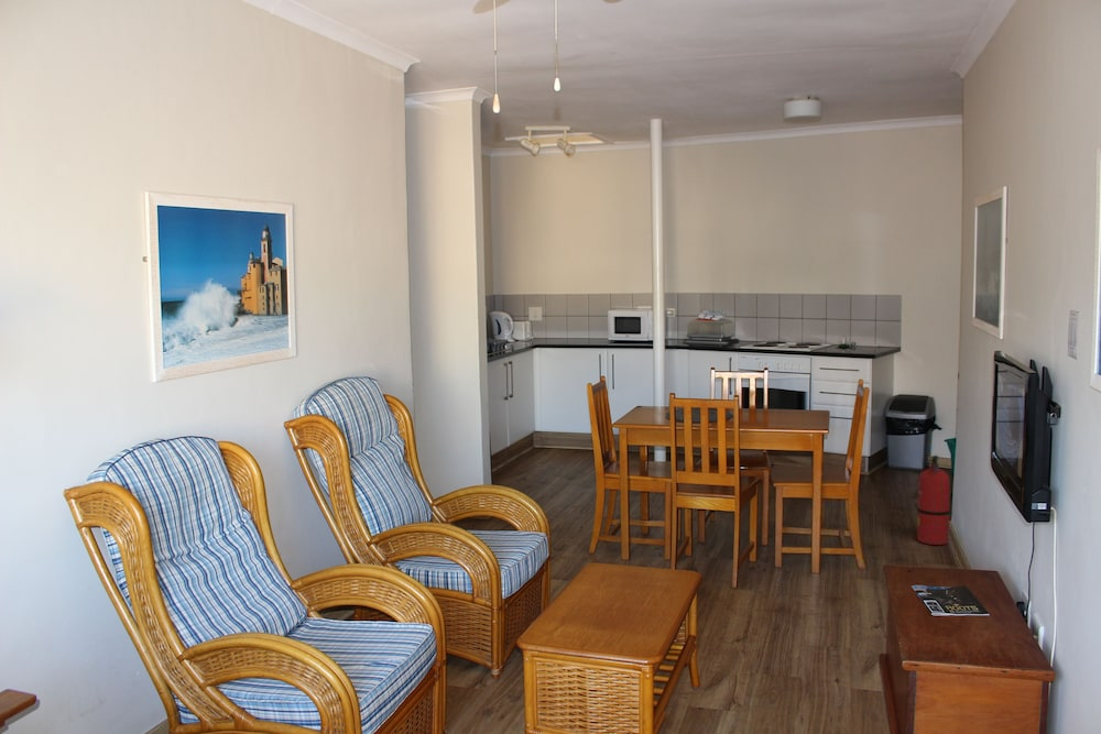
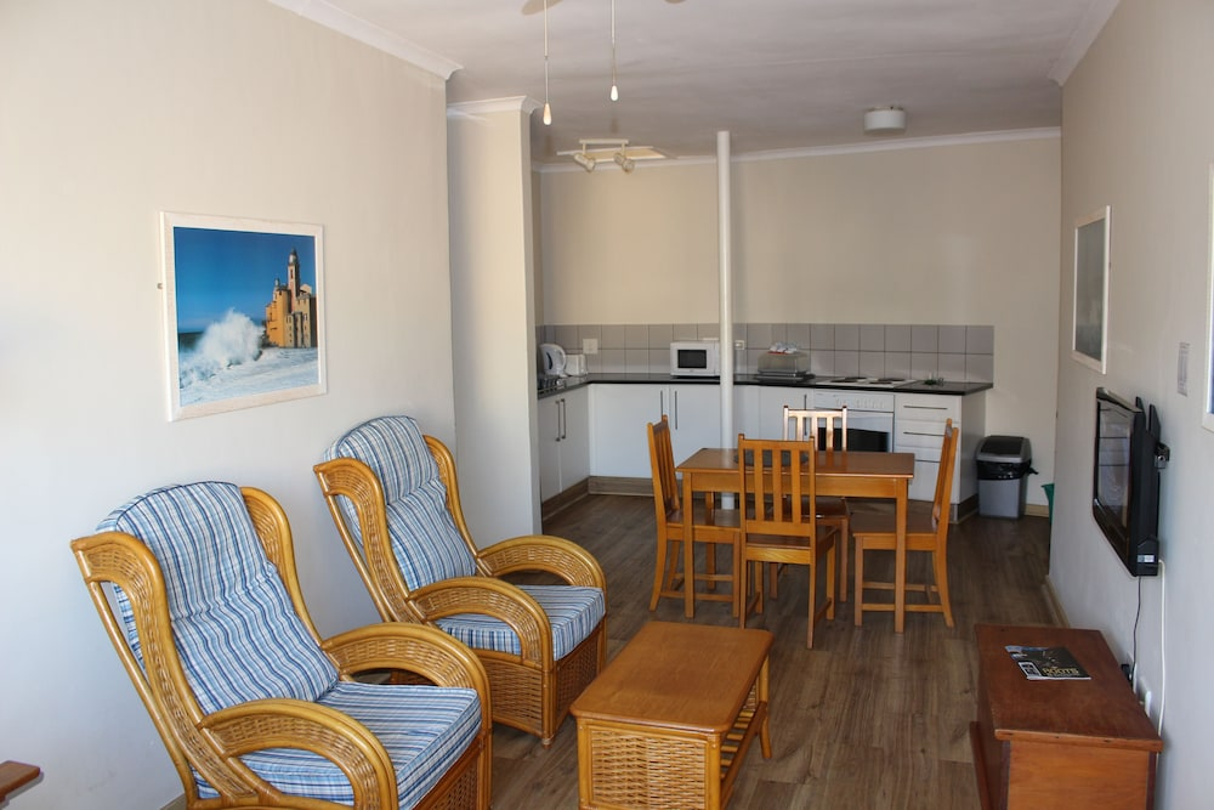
- fire extinguisher [916,454,951,546]
